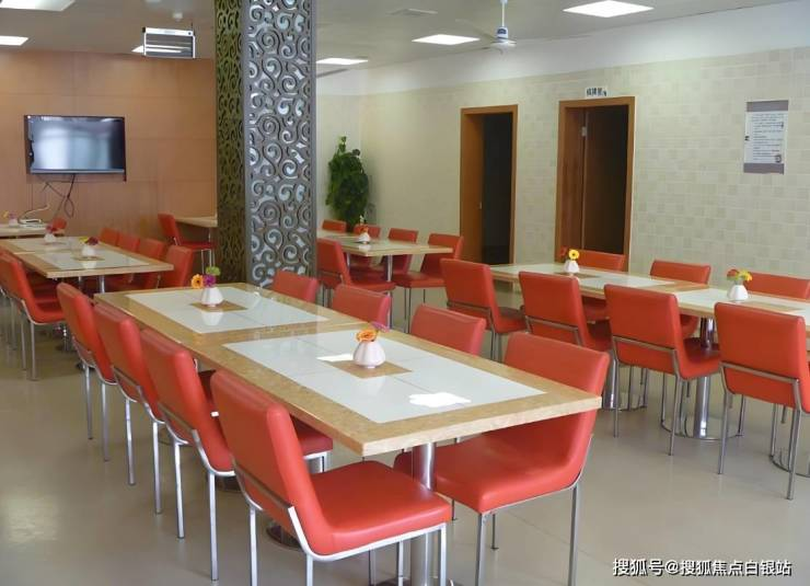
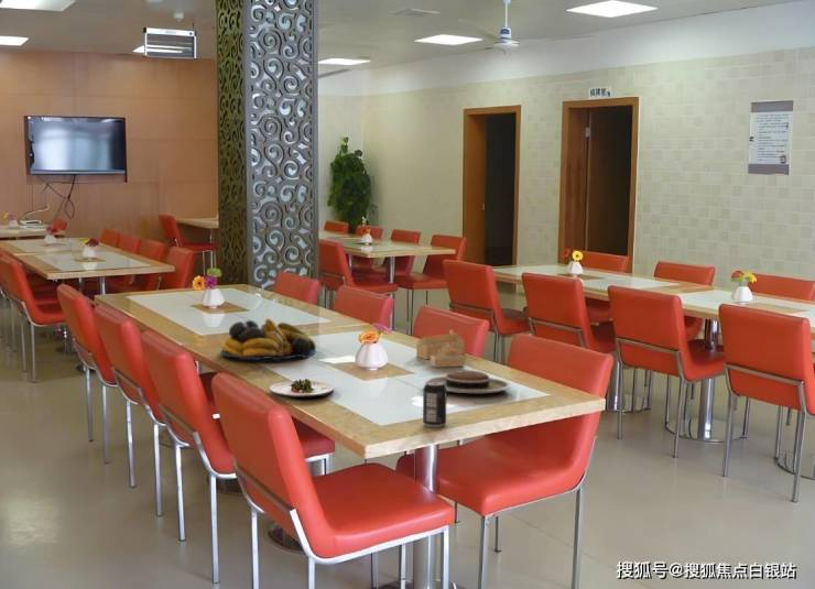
+ salad plate [269,378,335,399]
+ fruit bowl [219,317,317,361]
+ plate [423,369,513,394]
+ house frame [415,329,466,368]
+ beverage can [422,381,447,428]
